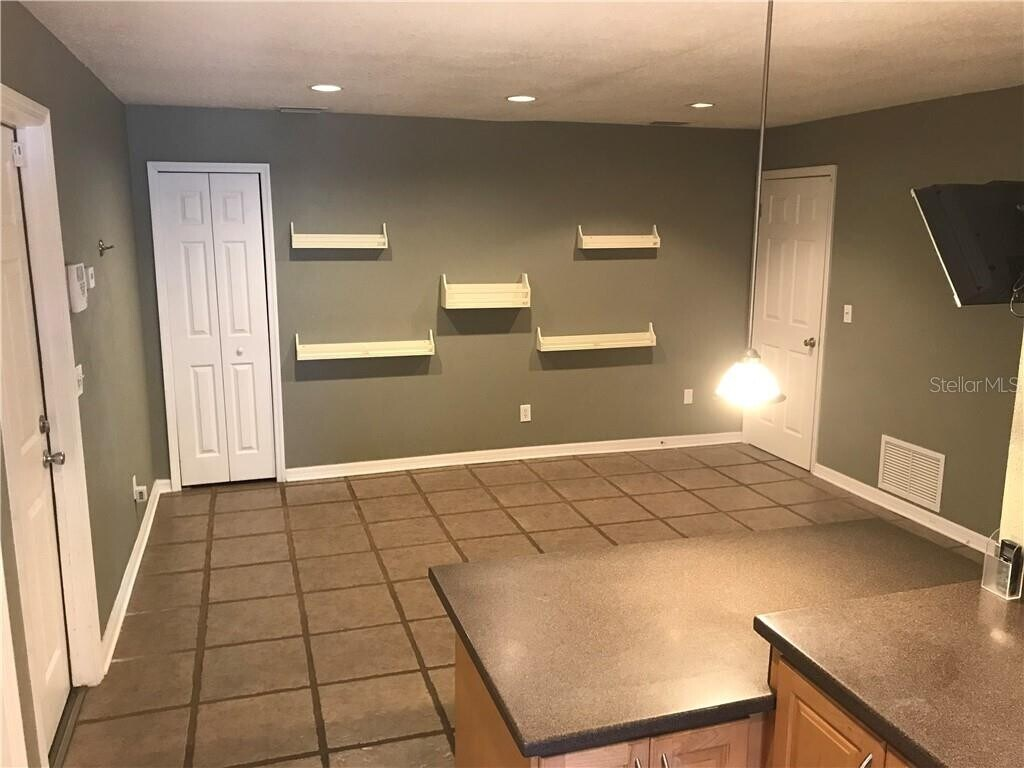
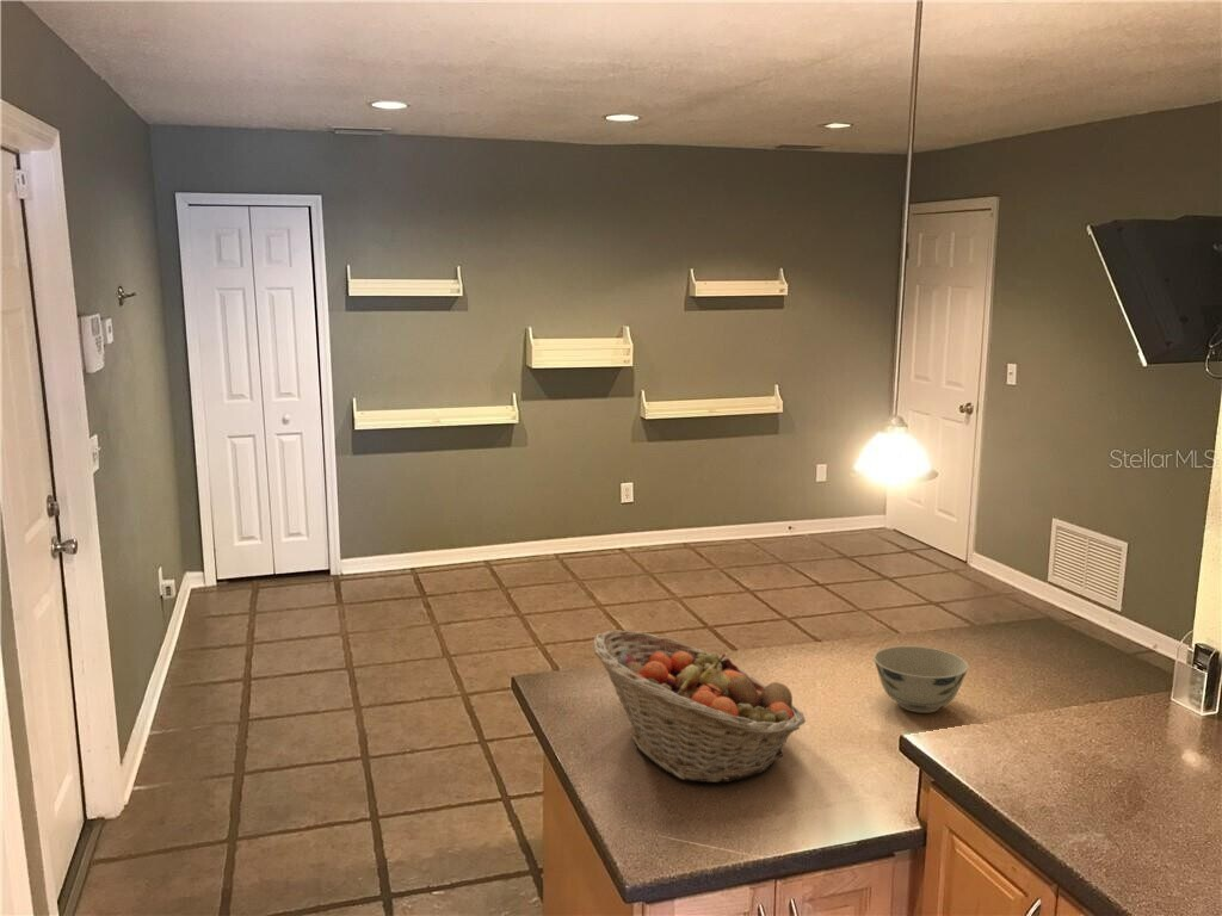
+ fruit basket [592,630,807,784]
+ bowl [872,645,970,714]
